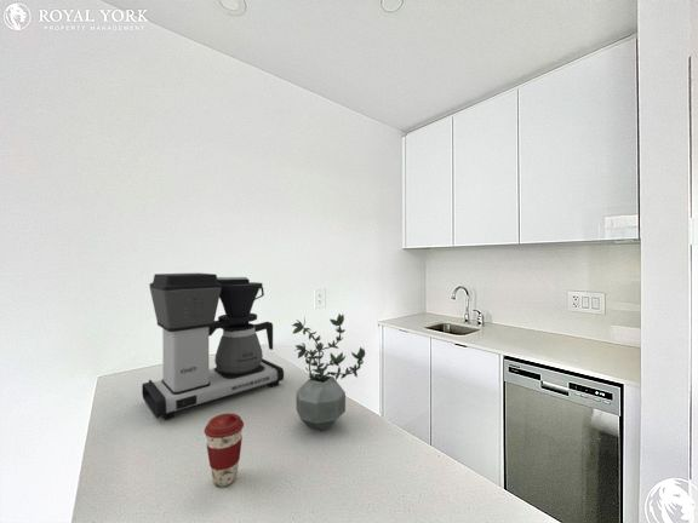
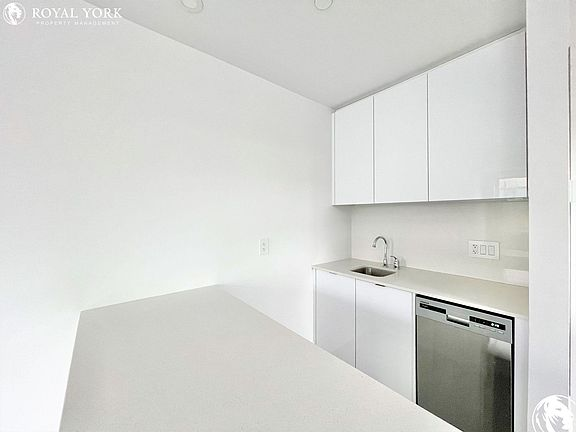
- coffee maker [141,272,285,421]
- potted plant [291,314,366,432]
- coffee cup [204,413,245,488]
